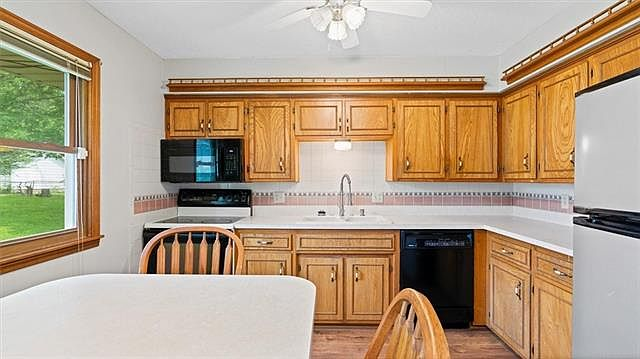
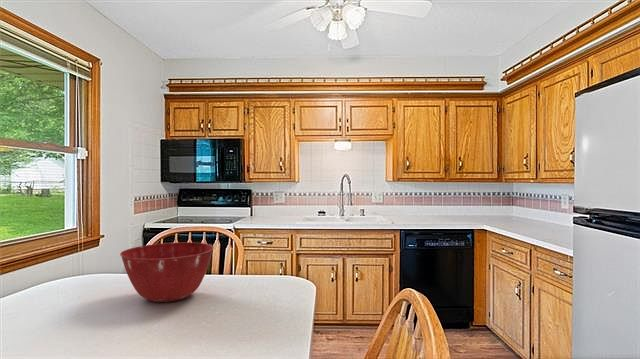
+ mixing bowl [119,241,215,303]
